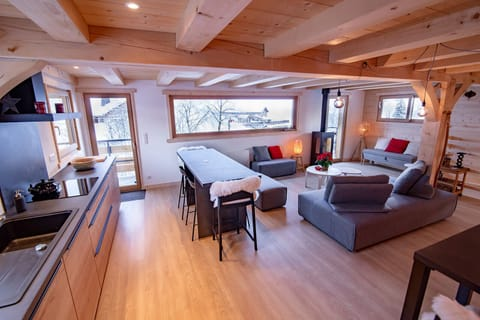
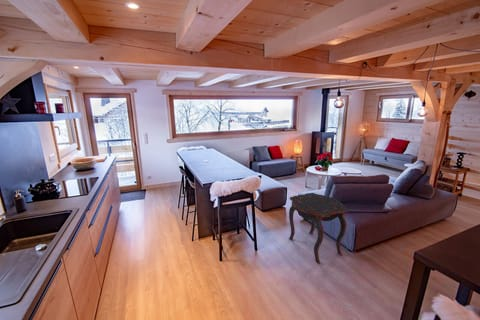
+ side table [288,192,349,264]
